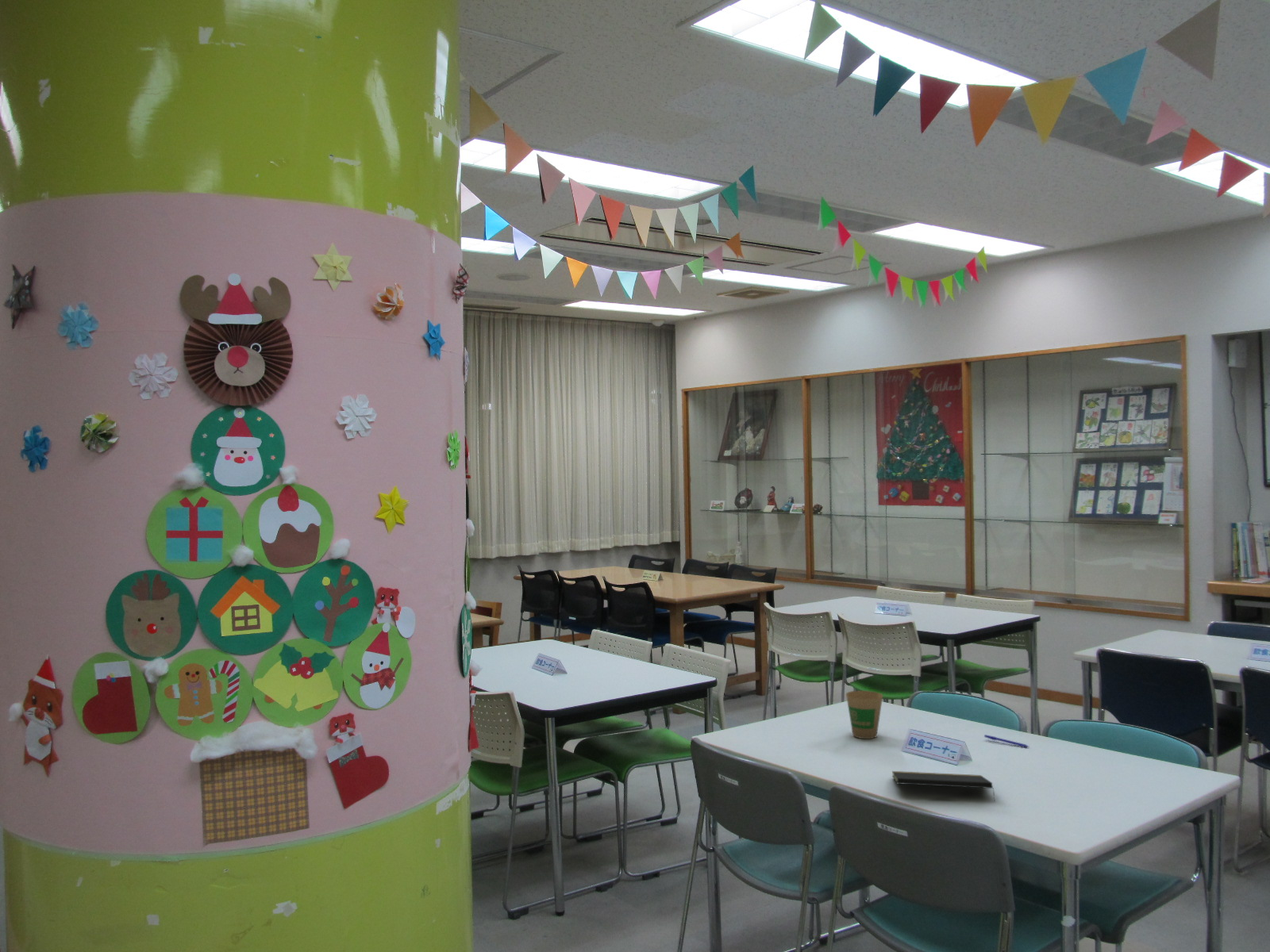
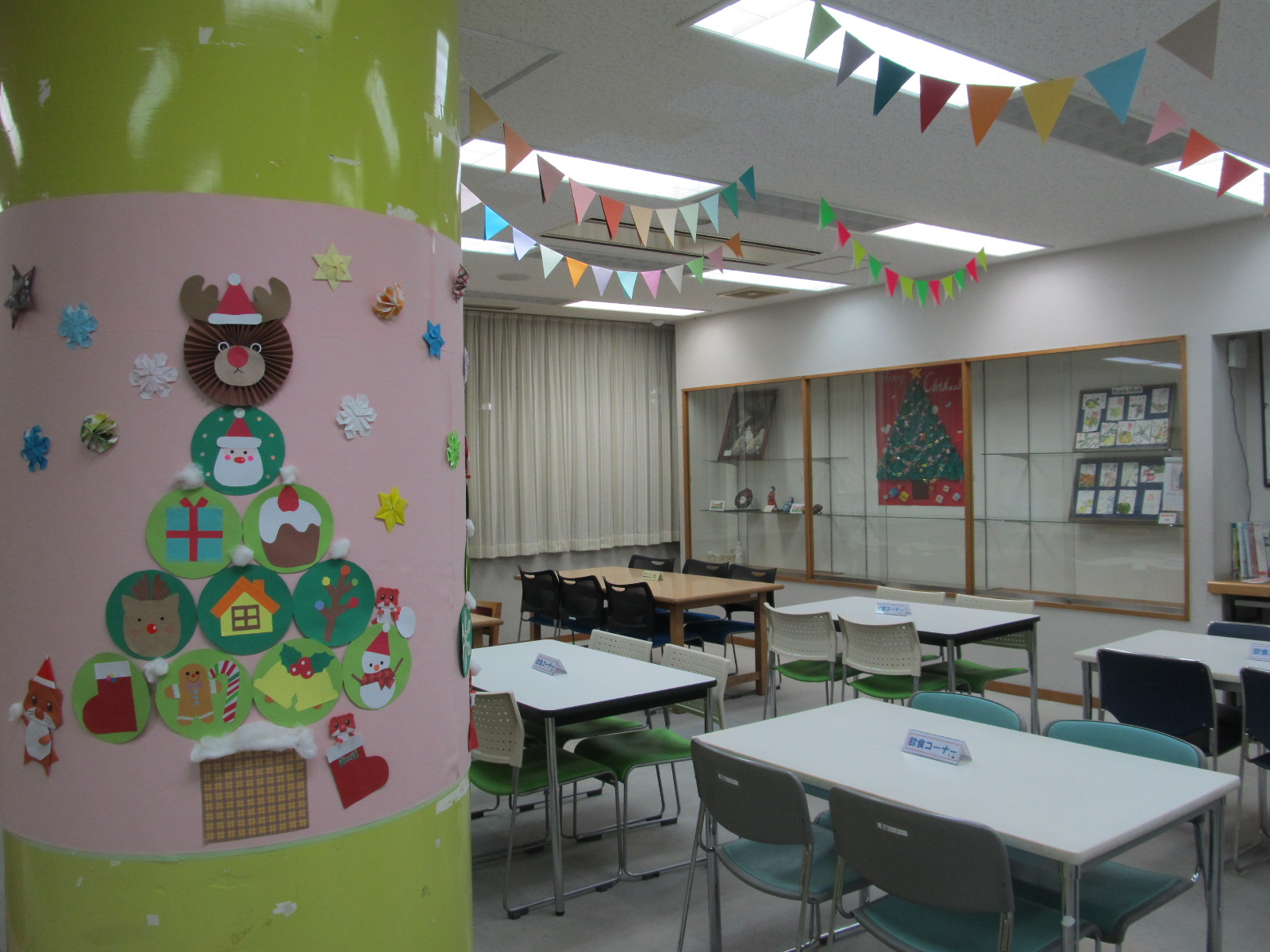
- notepad [891,770,996,802]
- paper cup [845,690,883,739]
- pen [983,734,1029,748]
